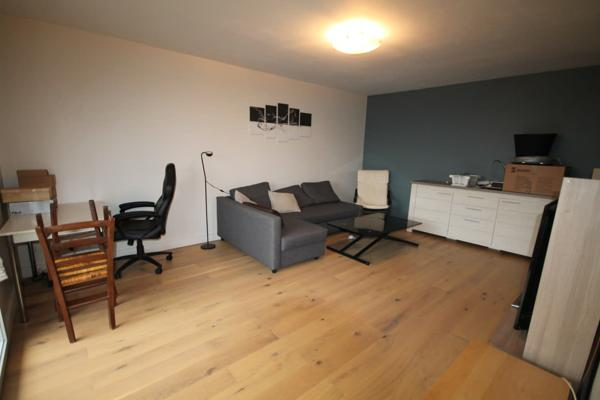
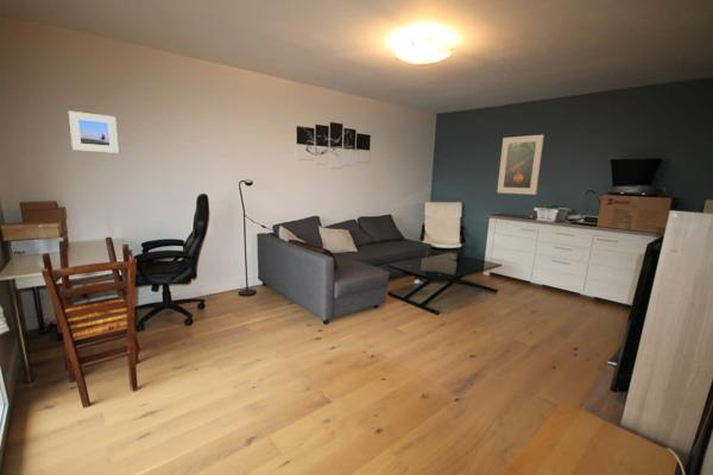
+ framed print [68,110,120,154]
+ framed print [496,133,545,196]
